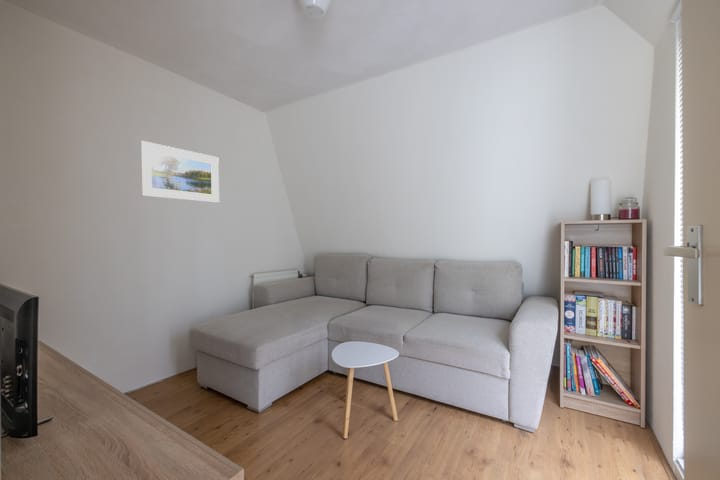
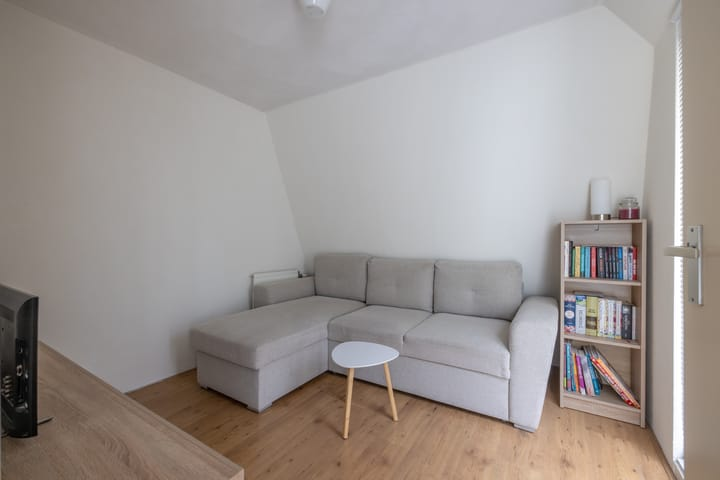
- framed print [139,140,220,204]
